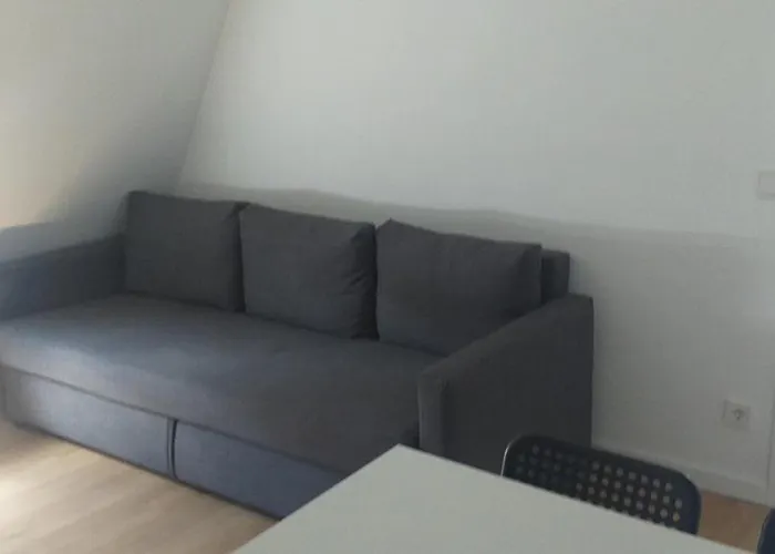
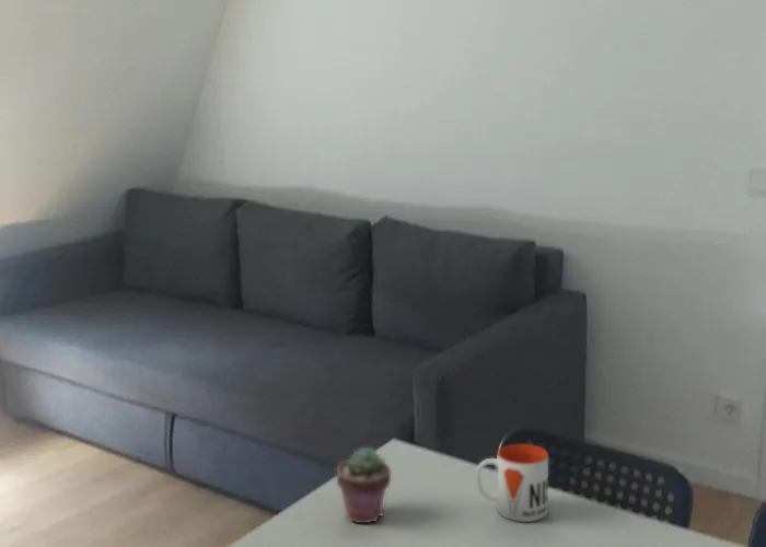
+ mug [475,443,549,523]
+ potted succulent [336,446,392,524]
